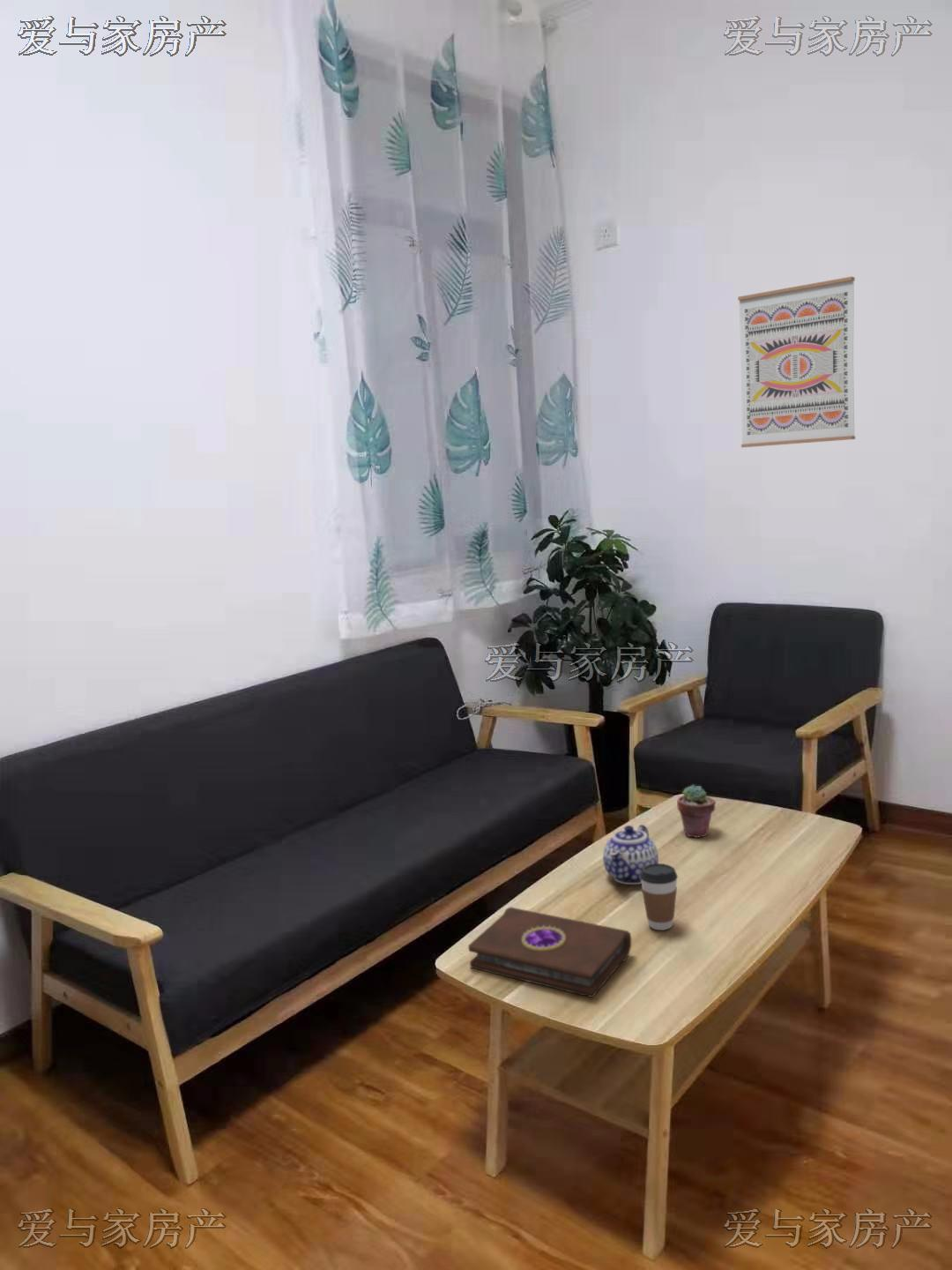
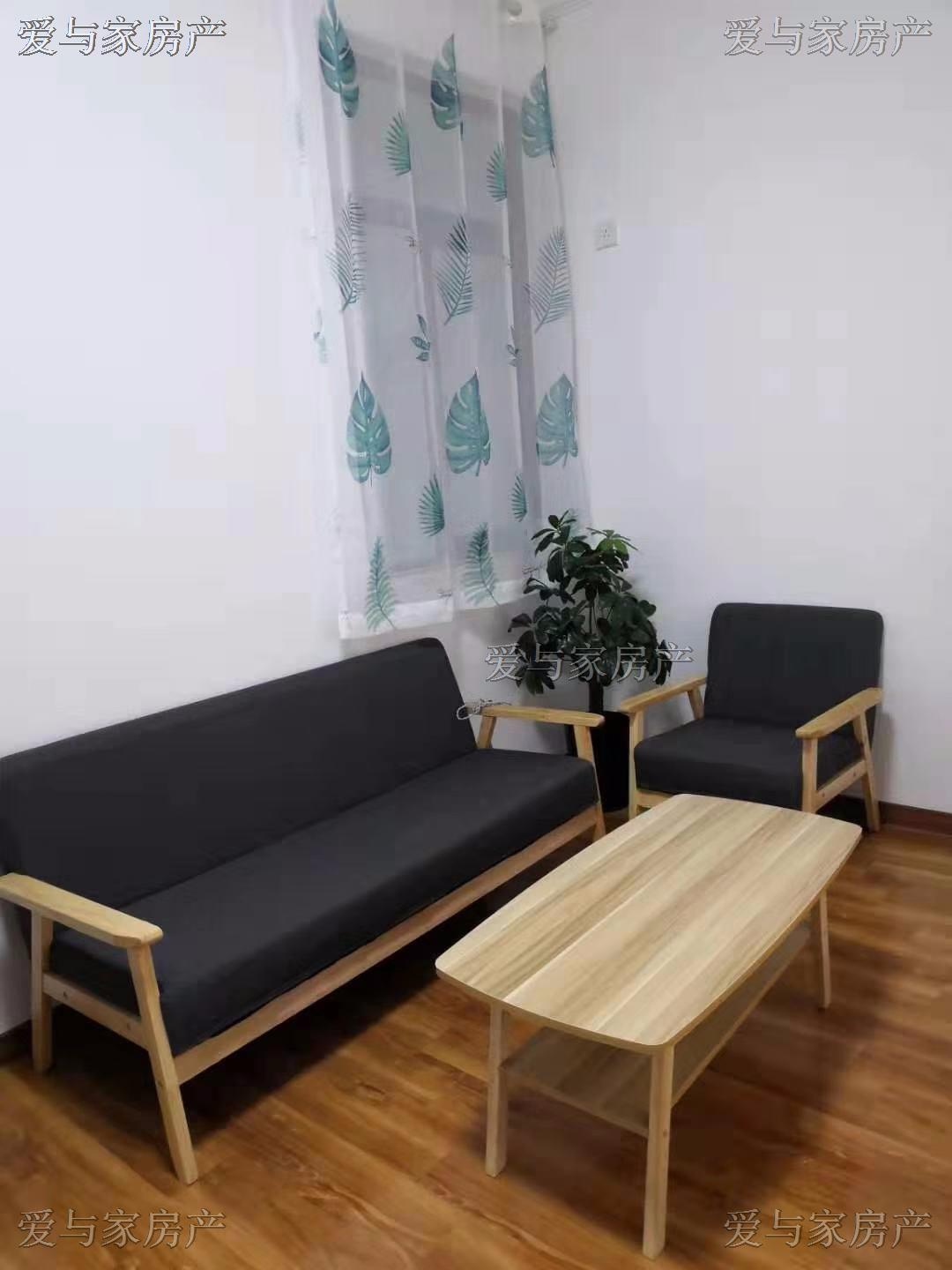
- wall art [737,276,856,448]
- book [467,907,633,998]
- potted succulent [676,784,717,839]
- coffee cup [640,863,679,931]
- teapot [602,824,659,885]
